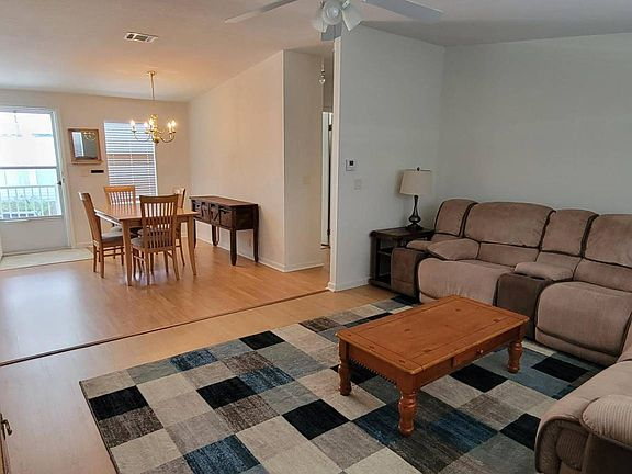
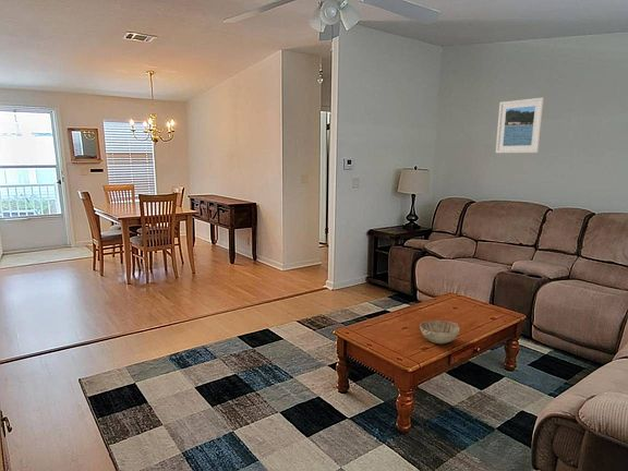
+ decorative bowl [419,319,461,345]
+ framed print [495,96,545,154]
